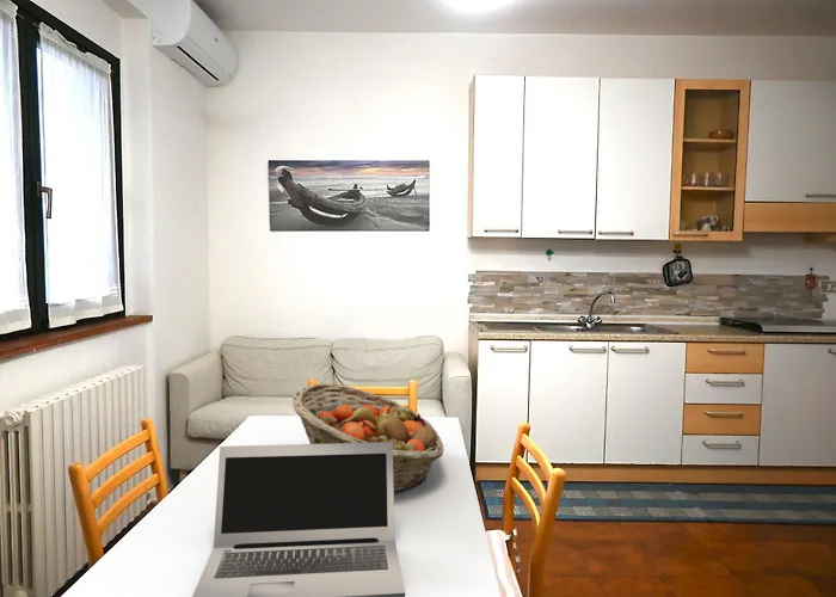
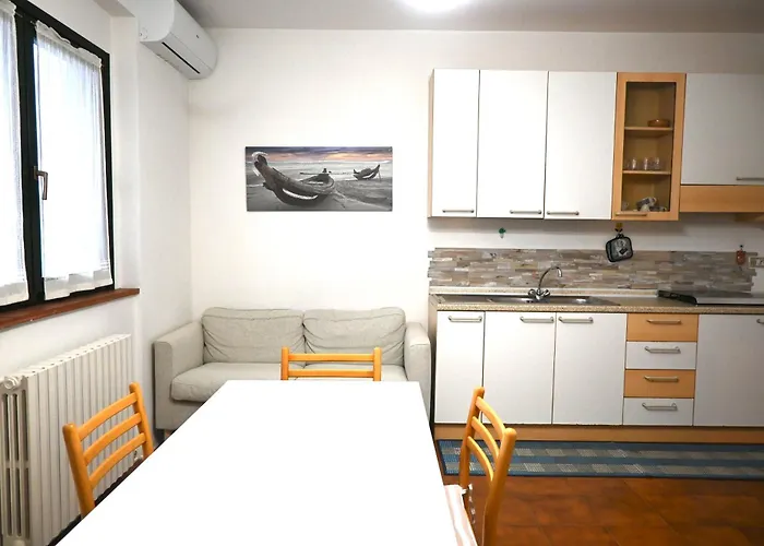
- fruit basket [291,383,445,494]
- laptop [191,442,406,597]
